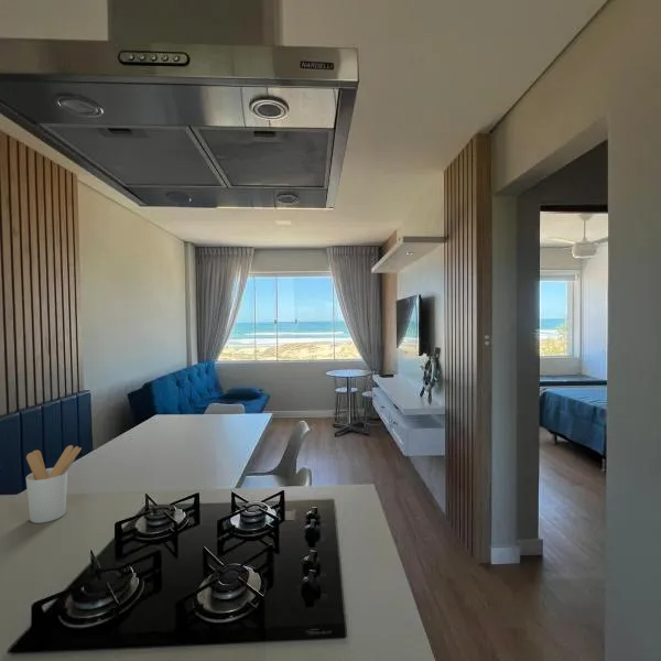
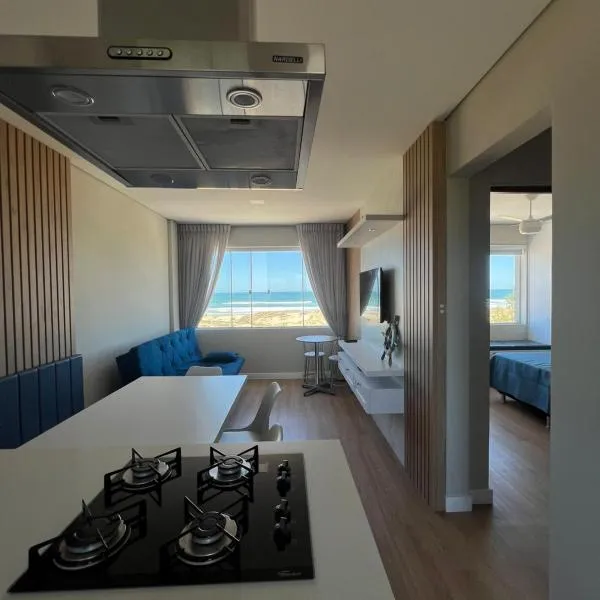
- utensil holder [25,444,83,524]
